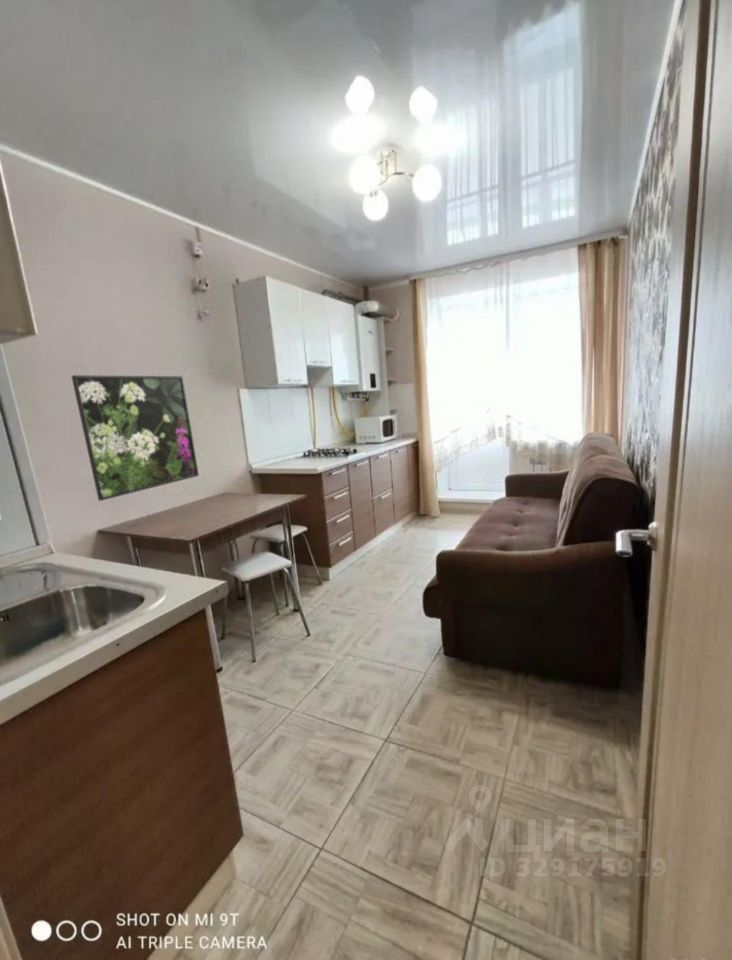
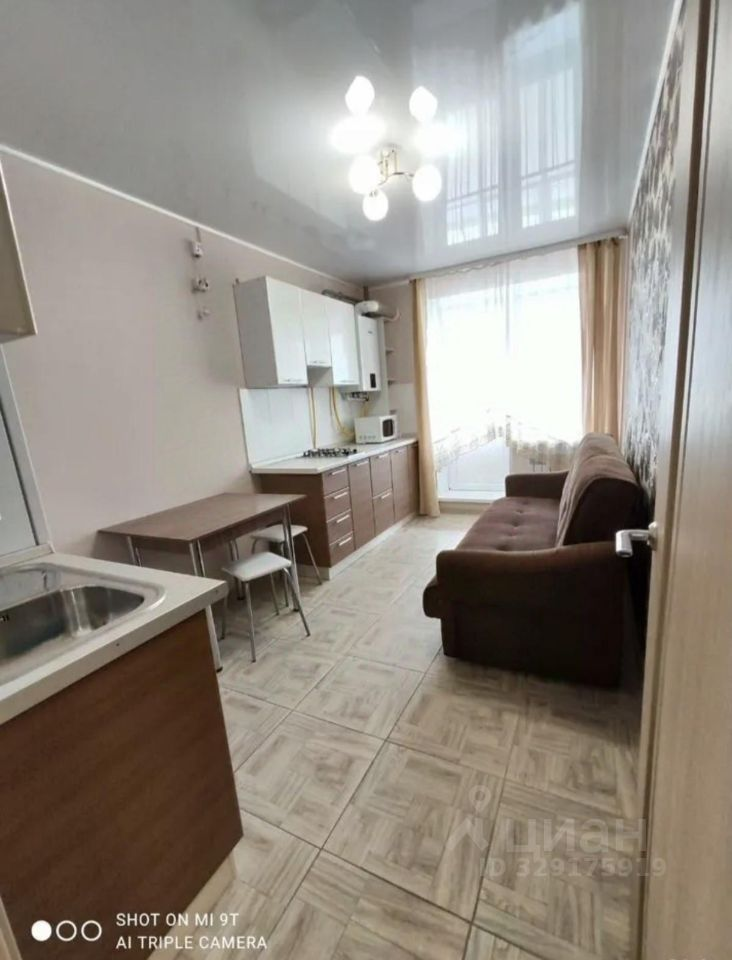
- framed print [70,374,200,502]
